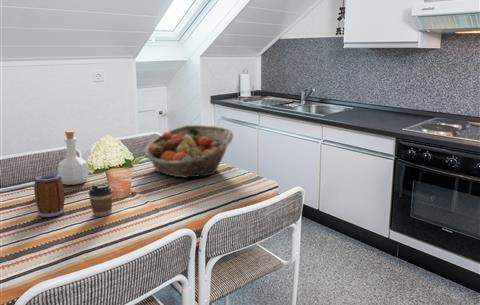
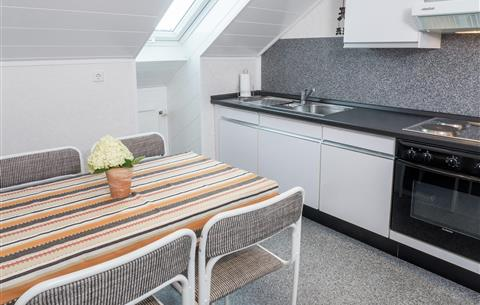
- mug [33,173,66,218]
- bottle [57,130,90,186]
- fruit basket [144,124,234,179]
- coffee cup [87,183,114,217]
